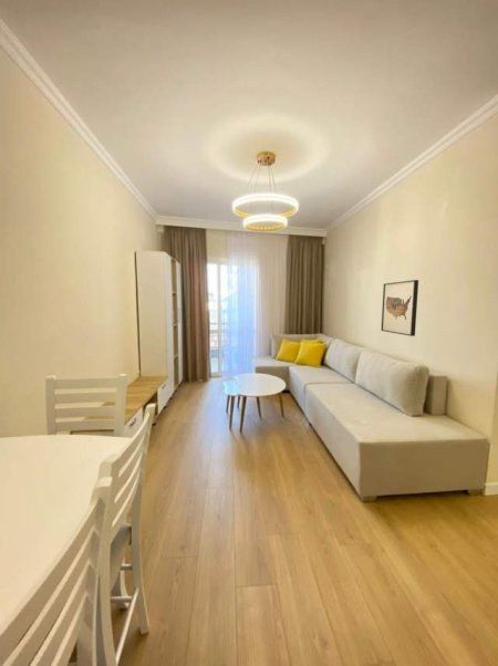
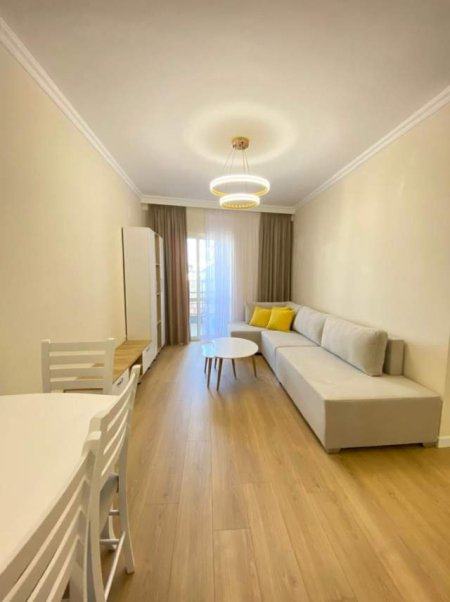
- wall art [381,279,419,337]
